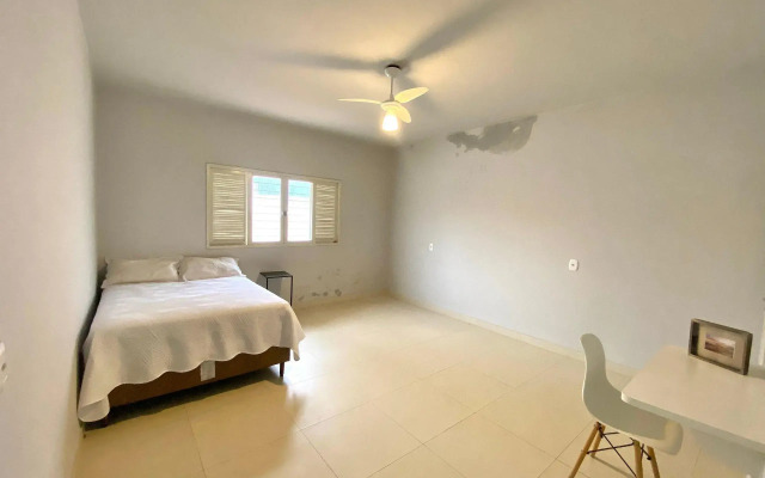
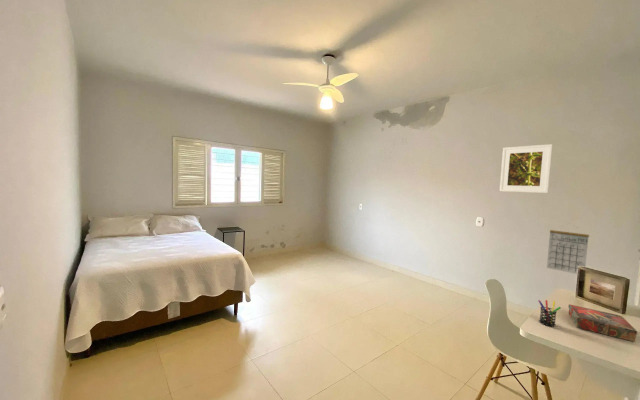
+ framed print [499,143,553,194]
+ calendar [546,222,590,275]
+ book [568,303,638,343]
+ pen holder [537,299,562,328]
